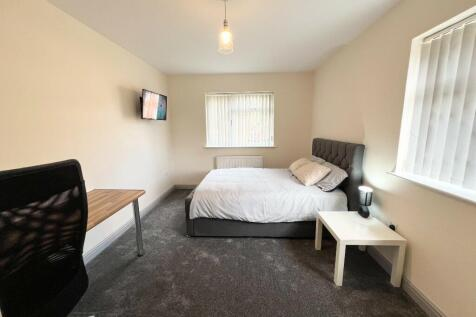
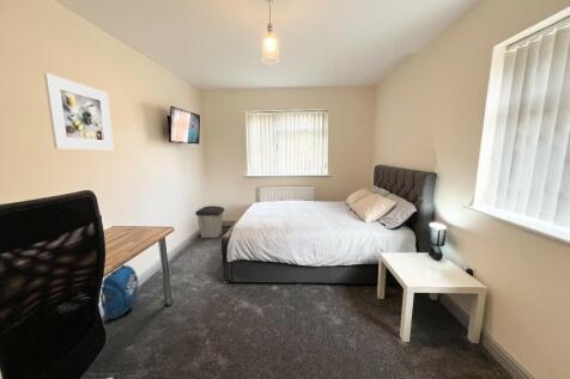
+ trash can [194,204,225,239]
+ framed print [43,72,115,152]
+ backpack [99,264,139,320]
